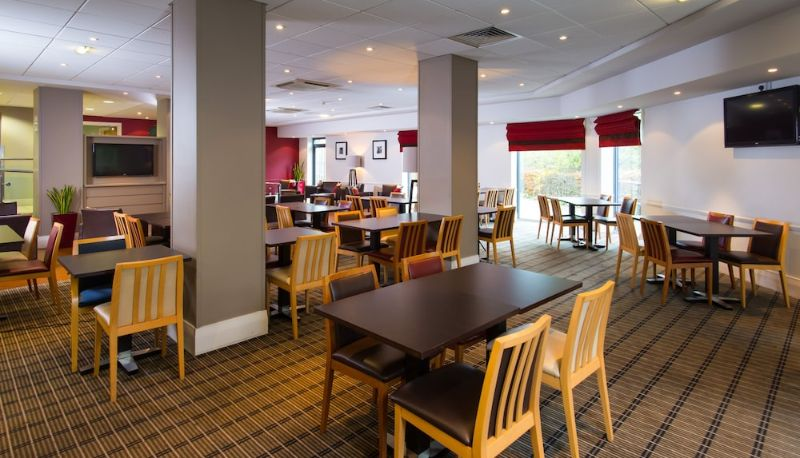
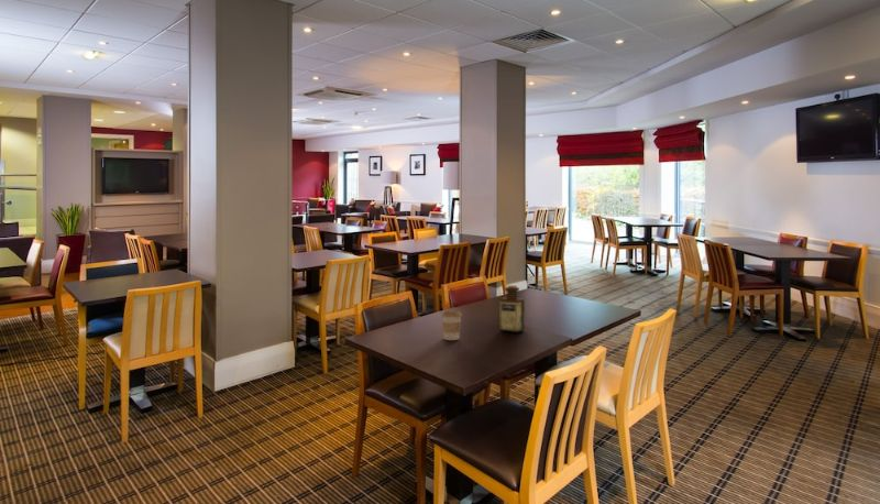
+ coffee cup [440,310,463,341]
+ bottle [499,284,526,333]
